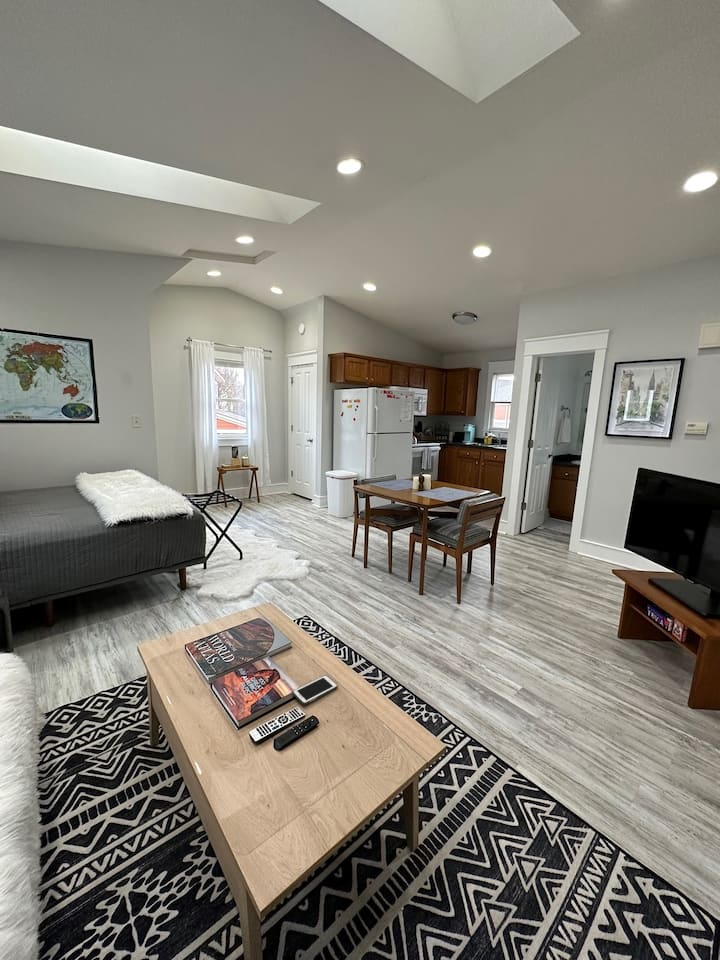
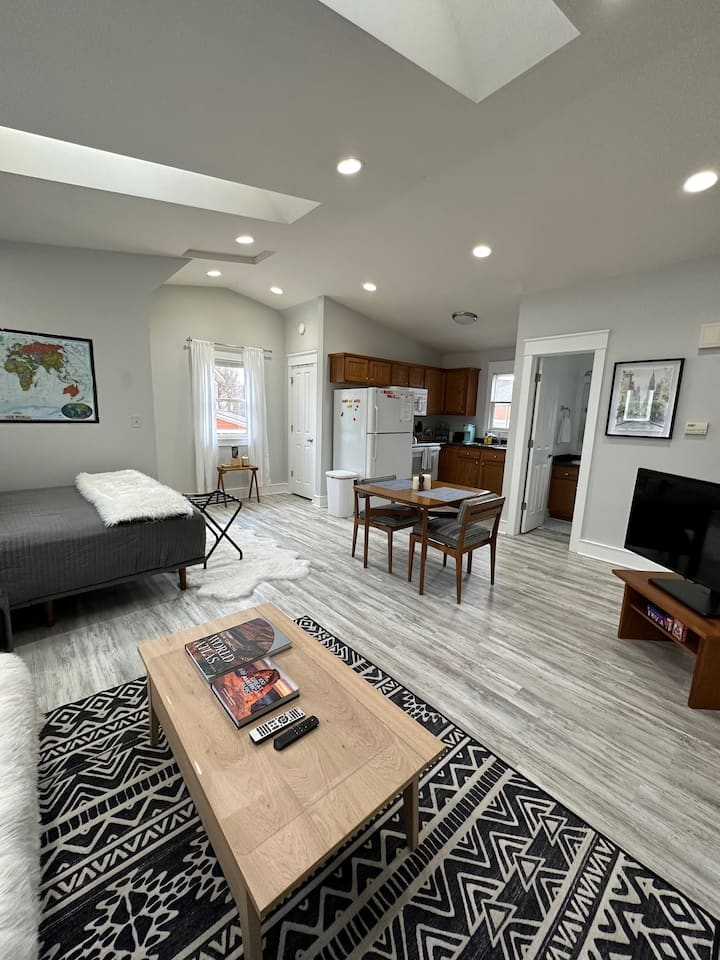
- cell phone [292,674,339,706]
